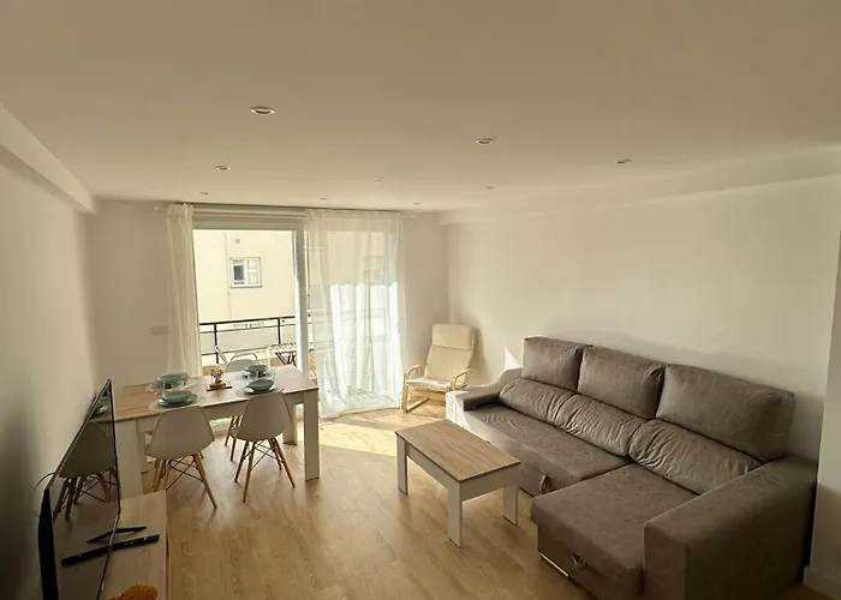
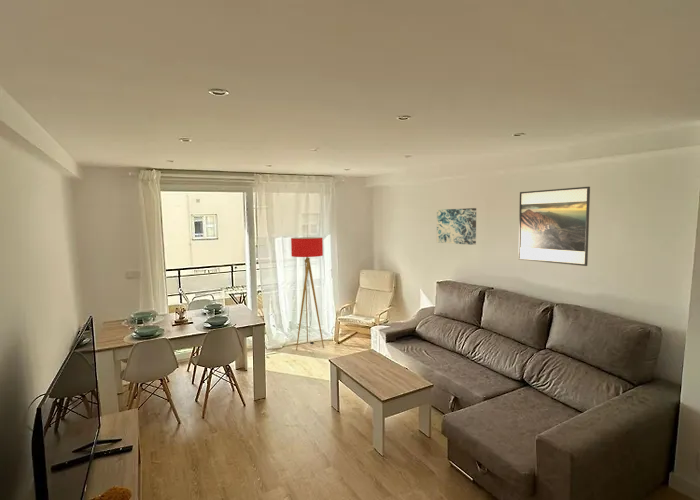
+ floor lamp [290,236,325,351]
+ wall art [436,207,477,246]
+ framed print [517,186,591,267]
